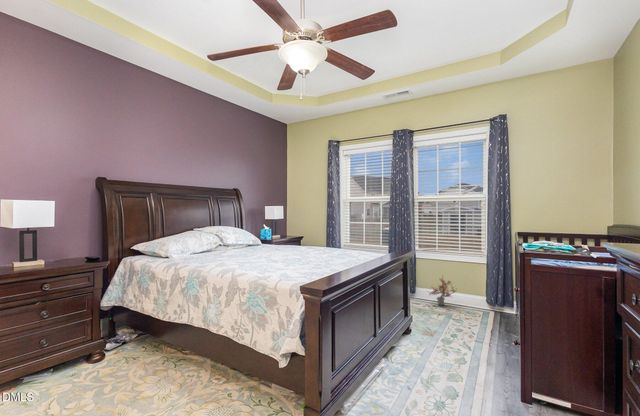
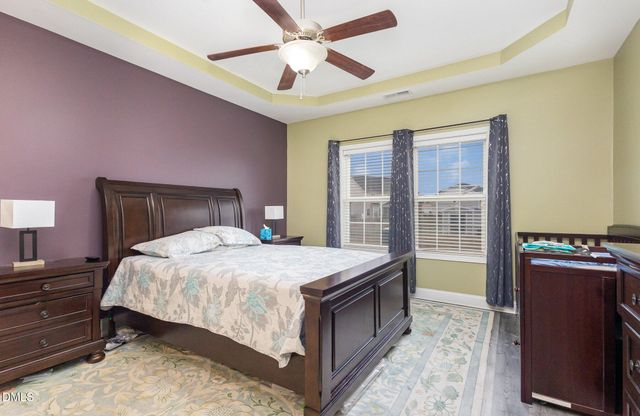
- potted plant [427,276,458,306]
